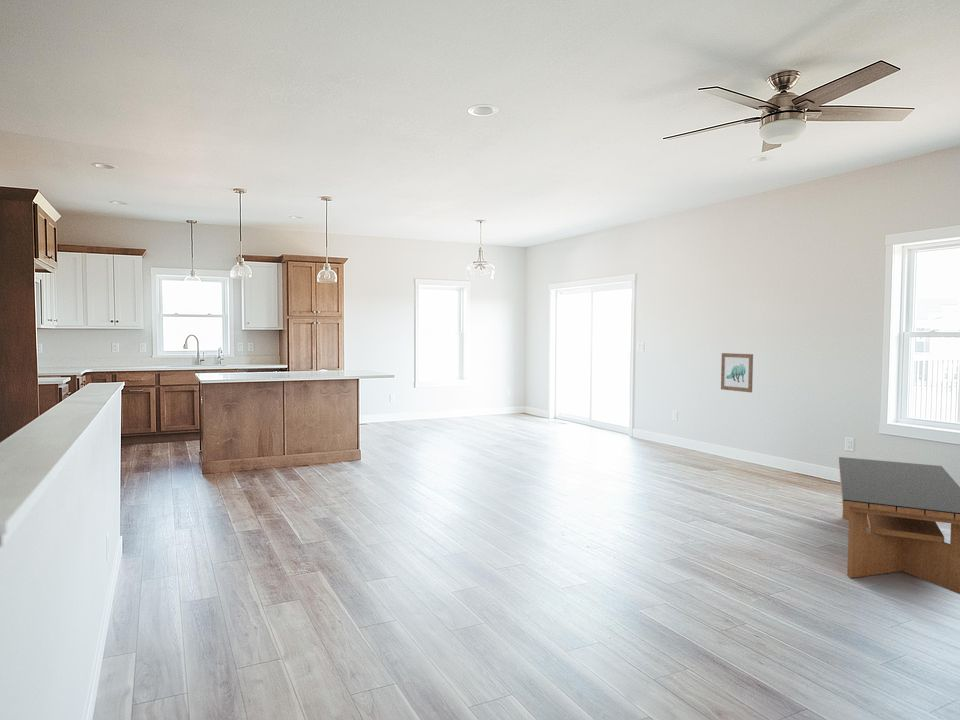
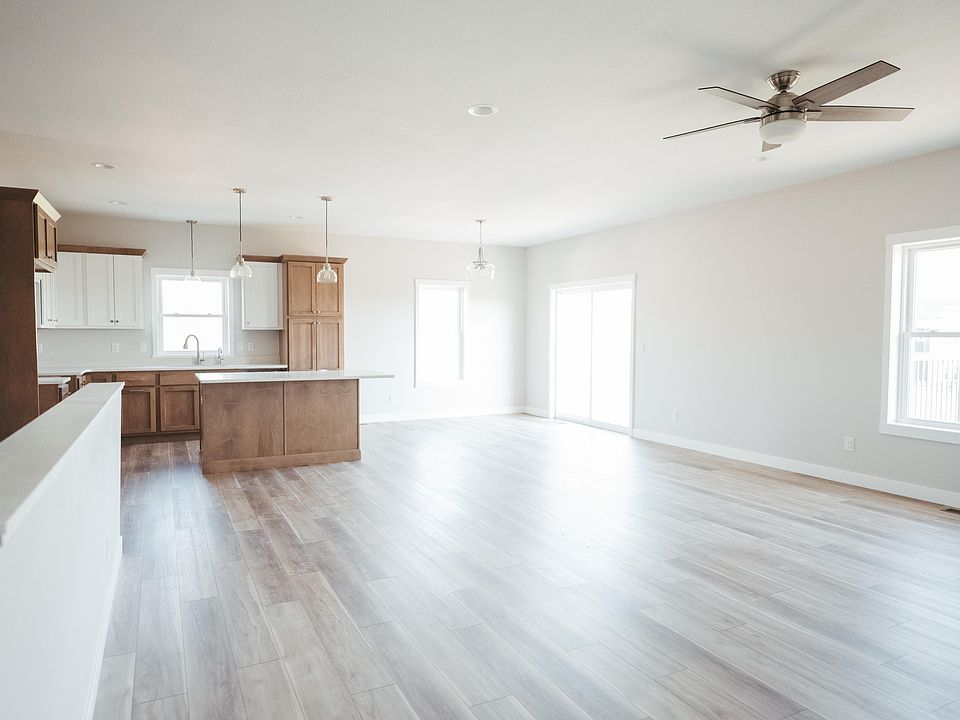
- coffee table [838,456,960,595]
- wall art [720,352,754,393]
